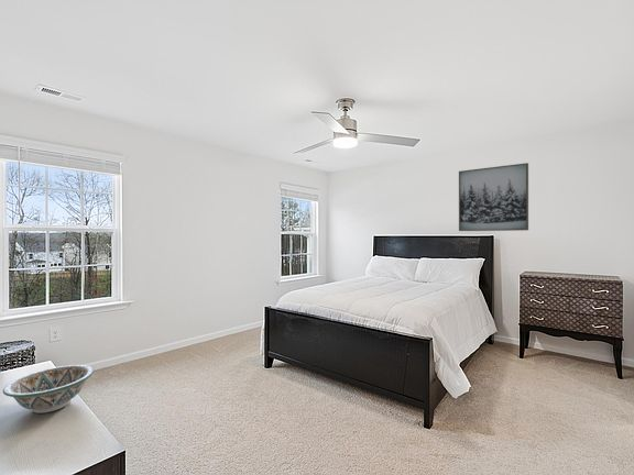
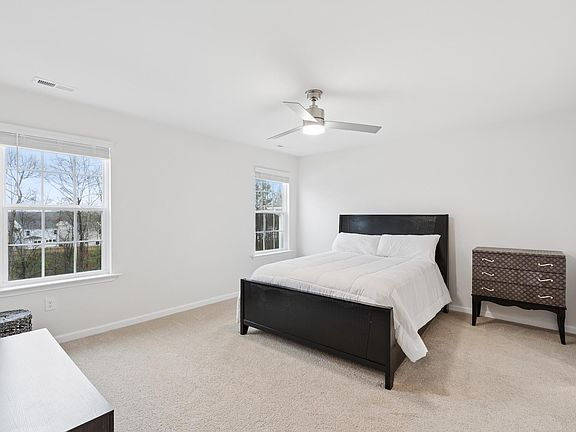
- decorative bowl [2,364,95,415]
- wall art [458,162,529,232]
